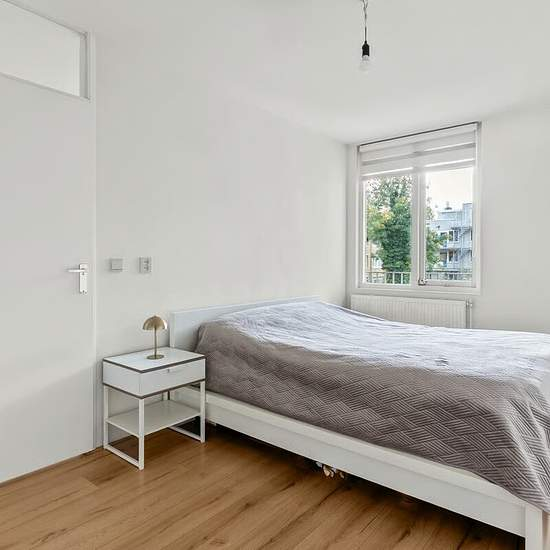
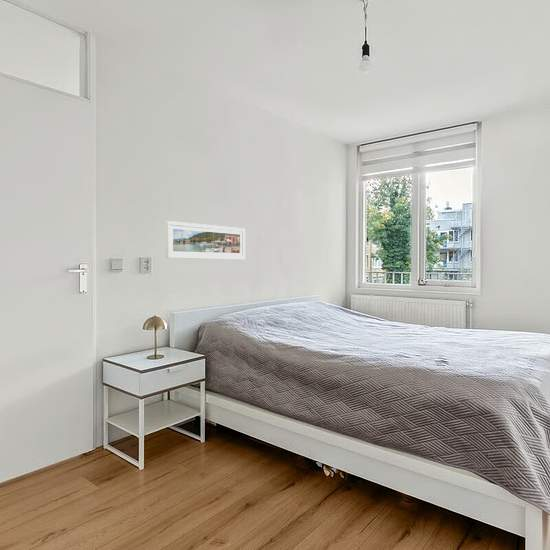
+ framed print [165,220,246,261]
